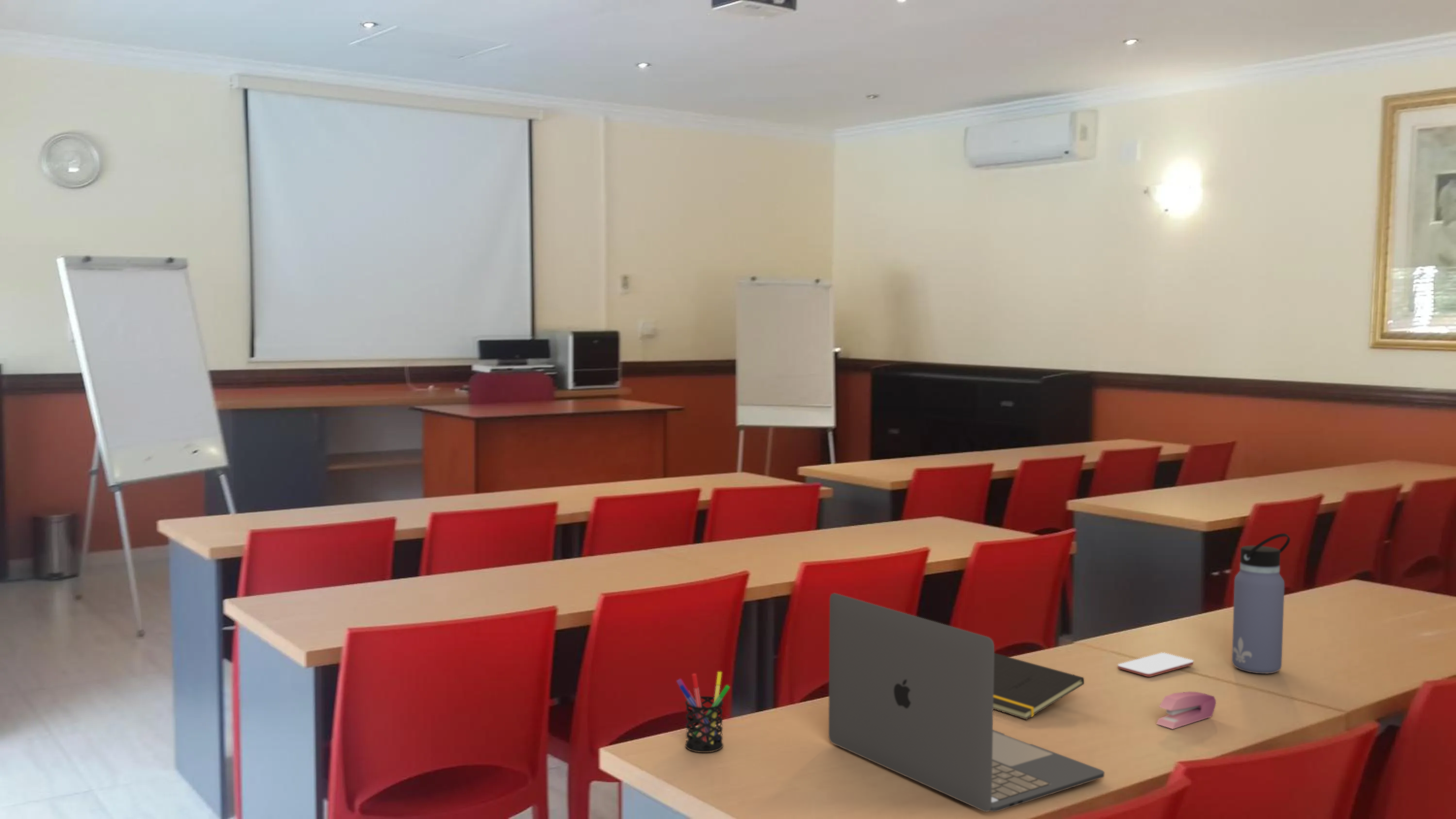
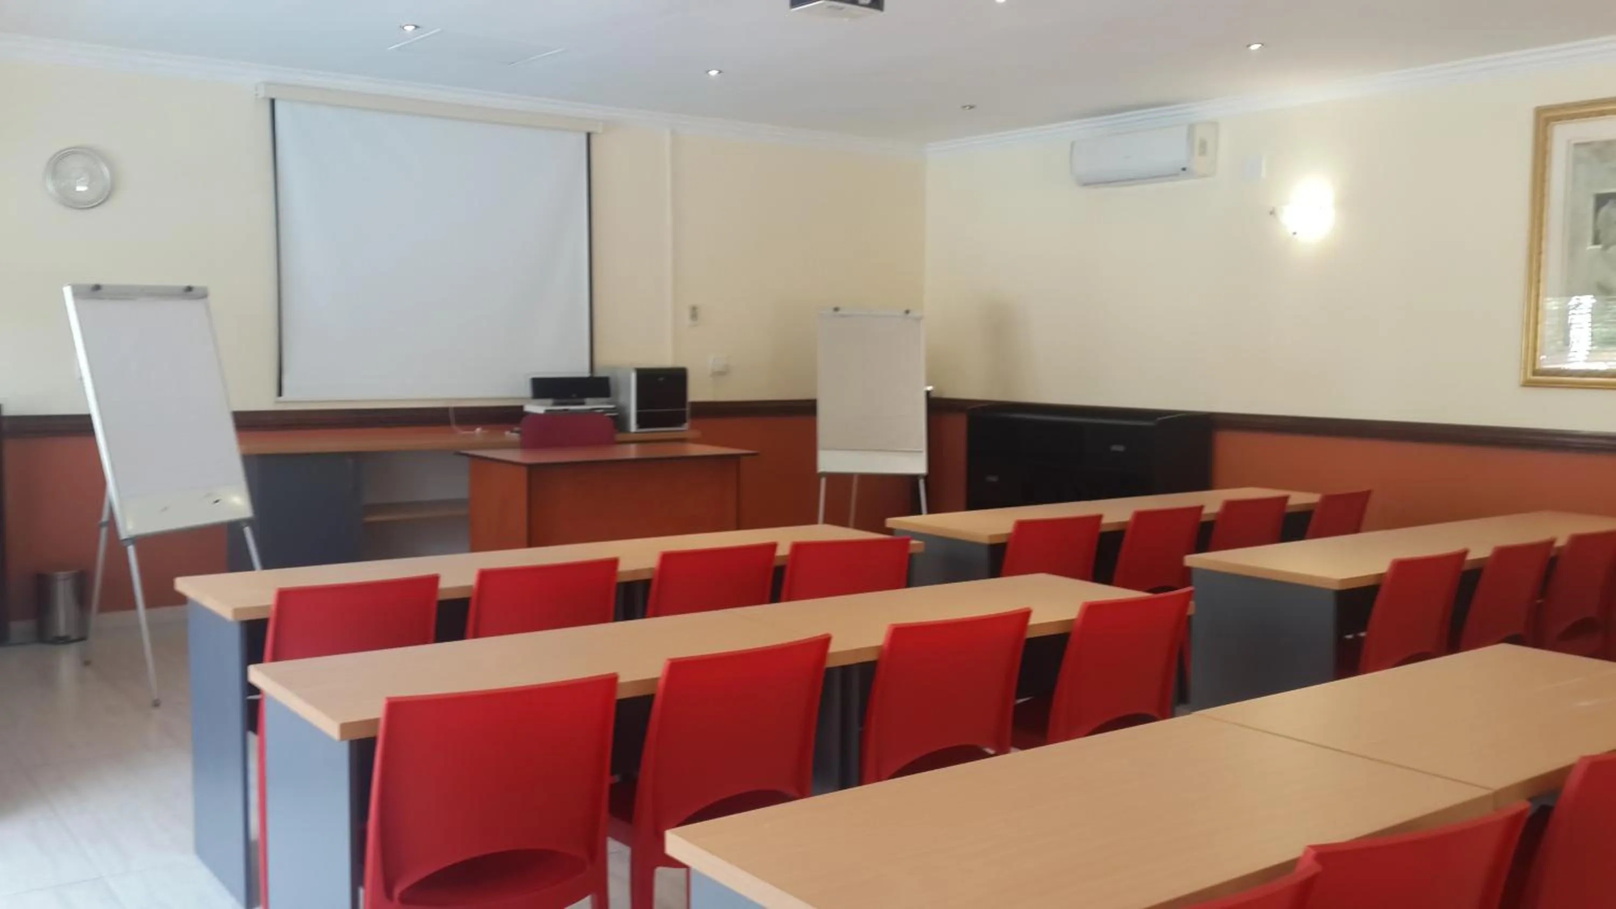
- stapler [1156,691,1217,730]
- laptop [828,593,1105,812]
- notepad [993,653,1085,720]
- water bottle [1231,533,1291,674]
- smartphone [1117,652,1194,677]
- pen holder [676,671,730,753]
